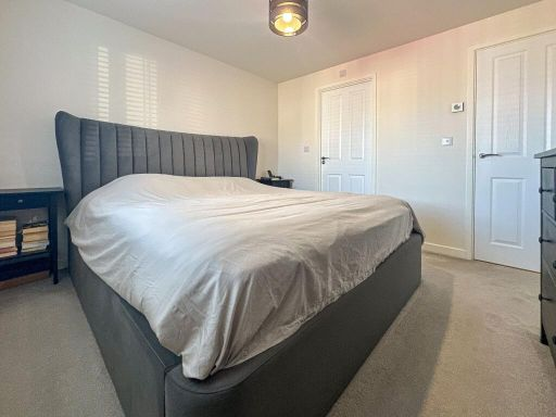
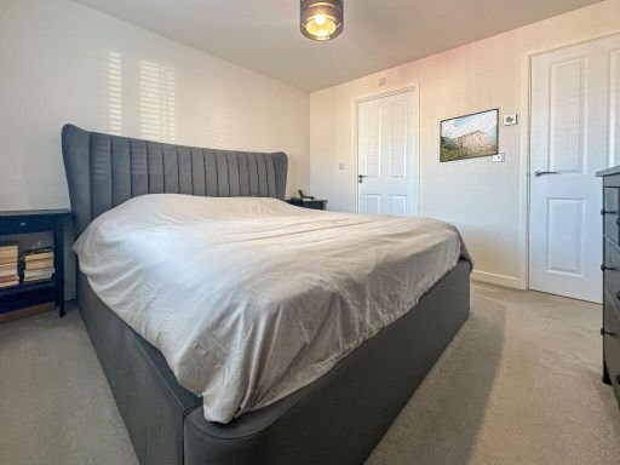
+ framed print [438,107,500,163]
